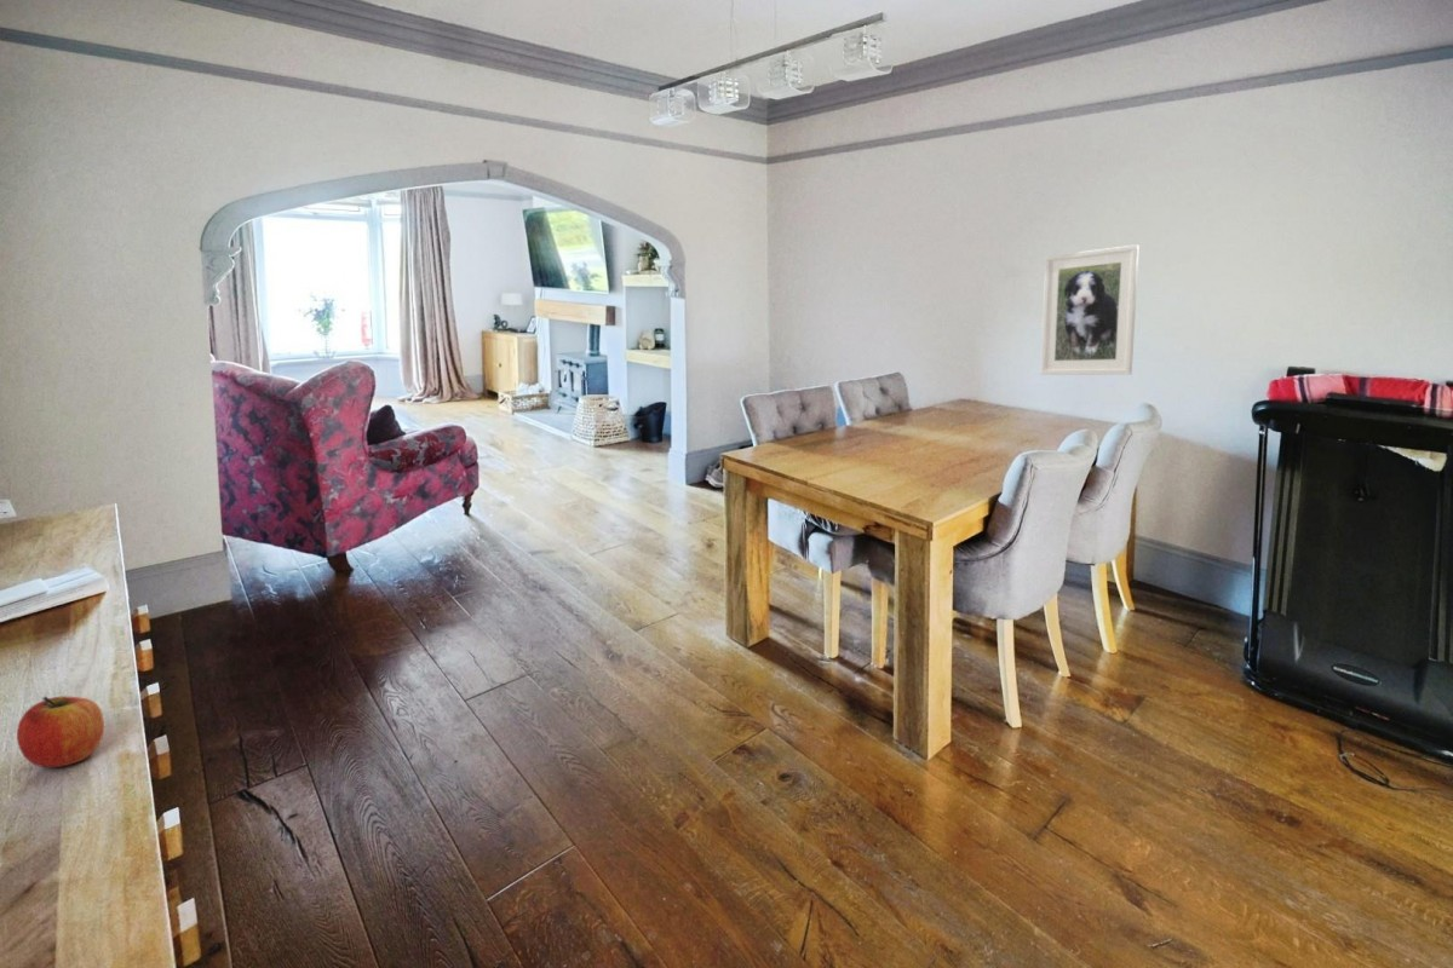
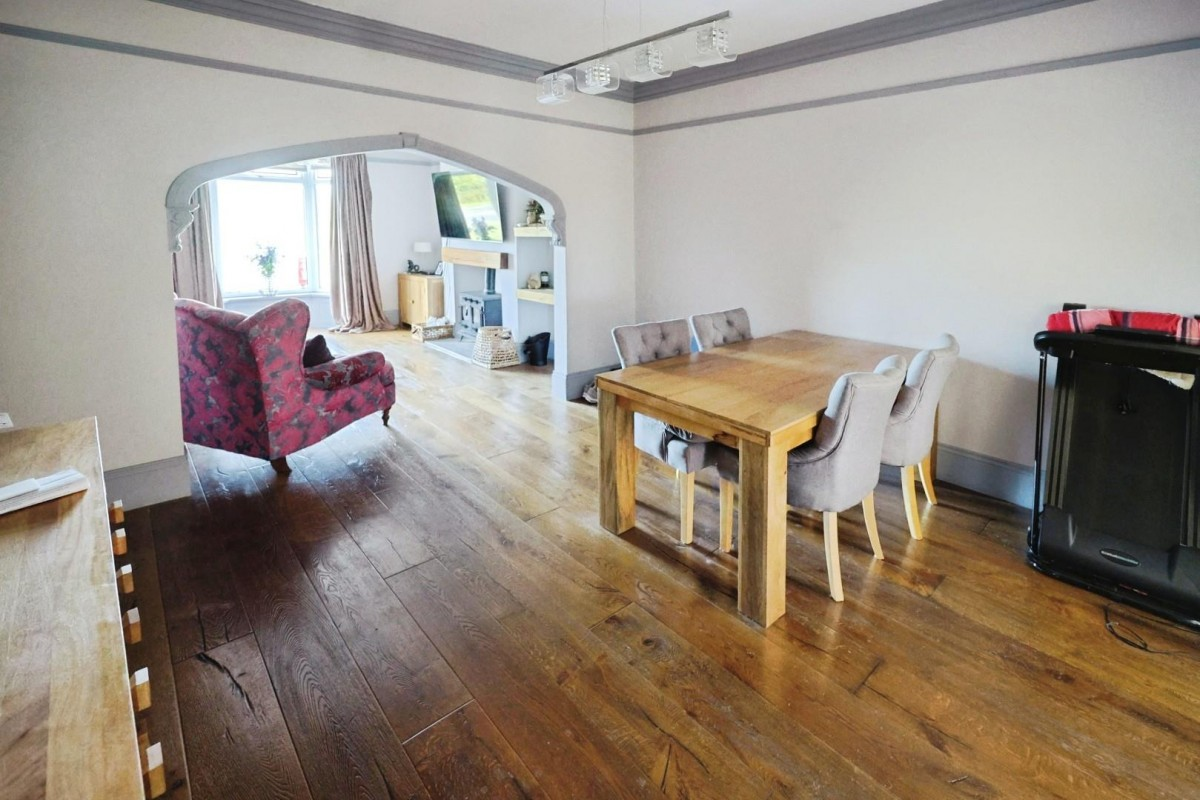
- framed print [1039,243,1141,376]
- apple [16,695,105,768]
